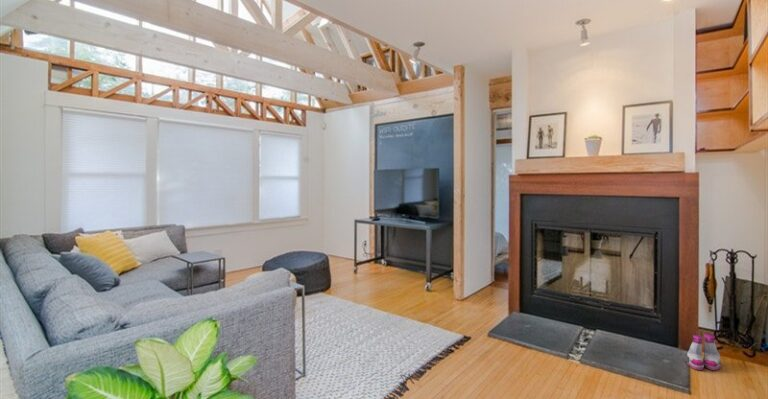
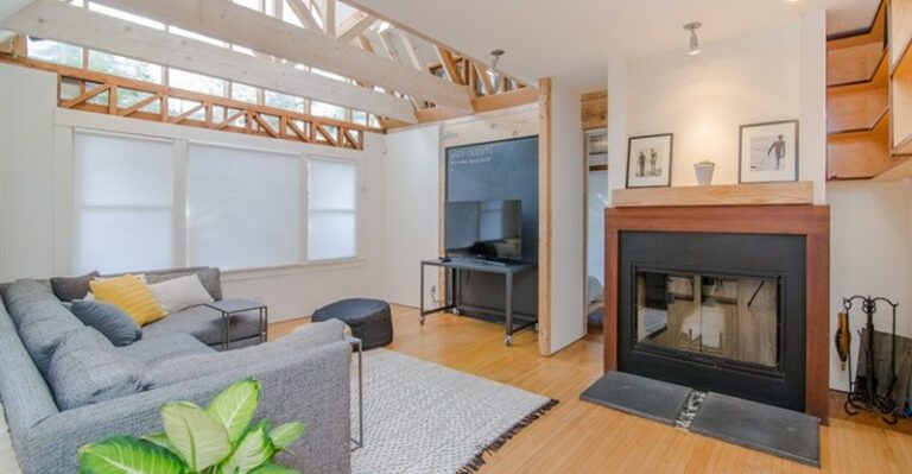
- boots [686,333,722,371]
